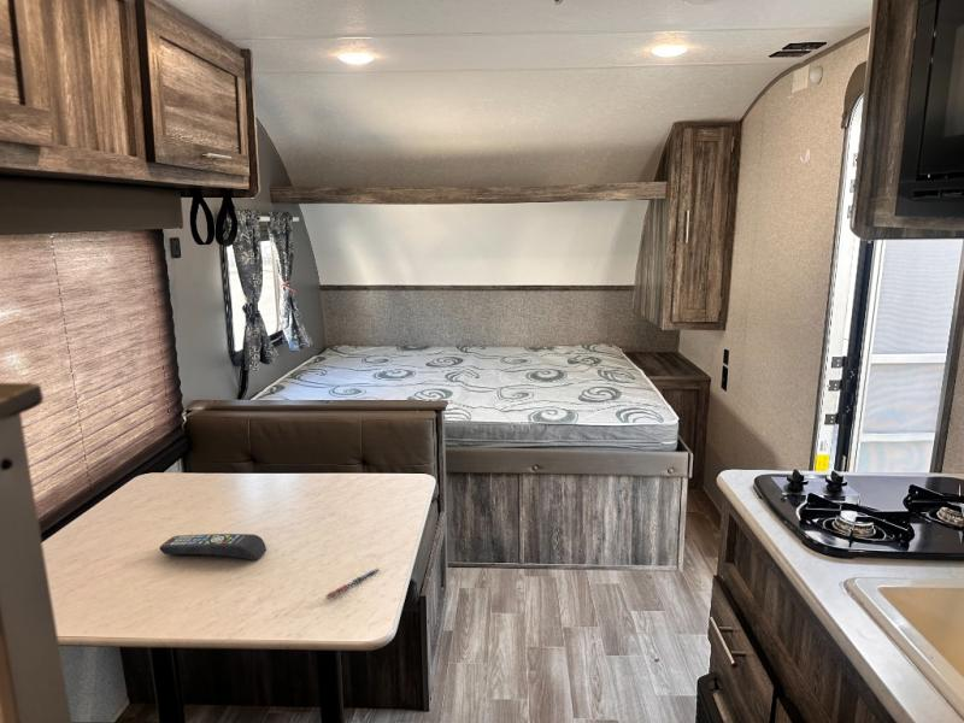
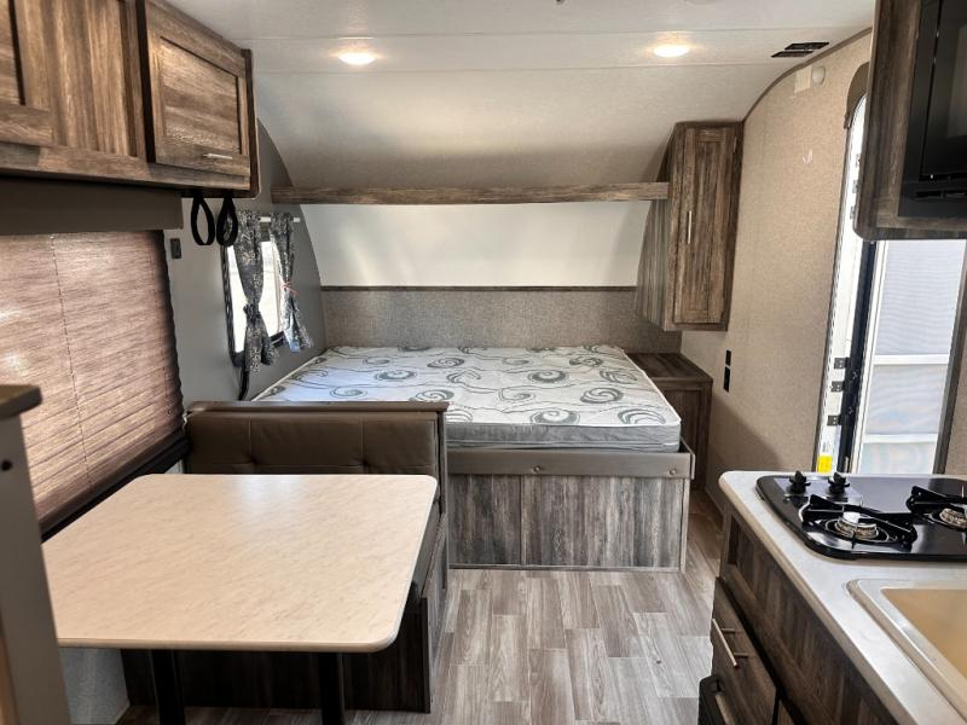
- remote control [158,533,268,562]
- pen [325,568,380,600]
